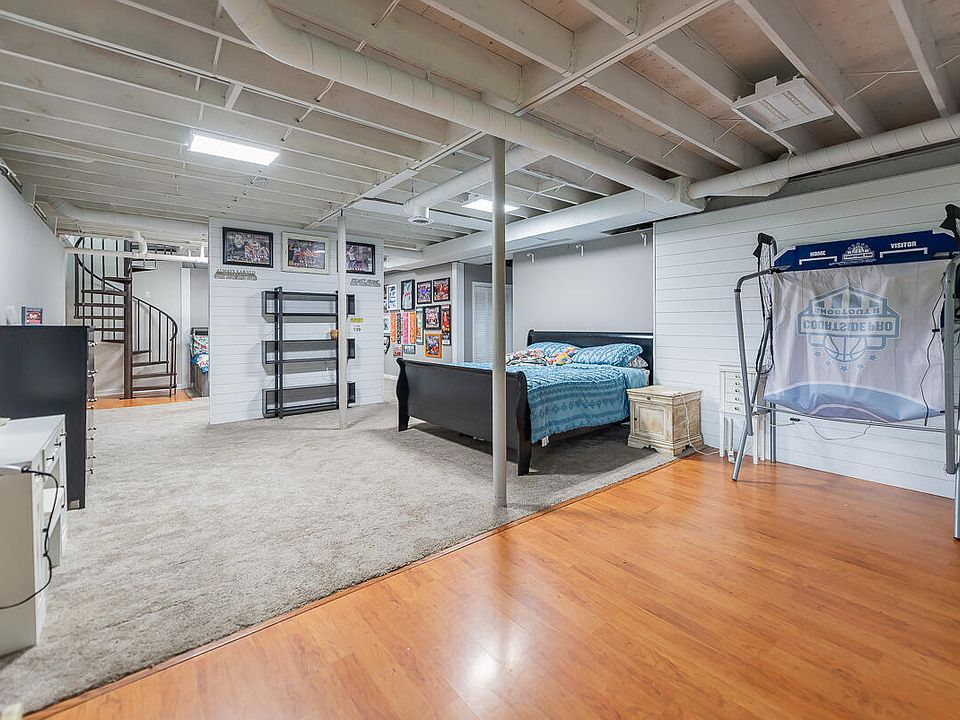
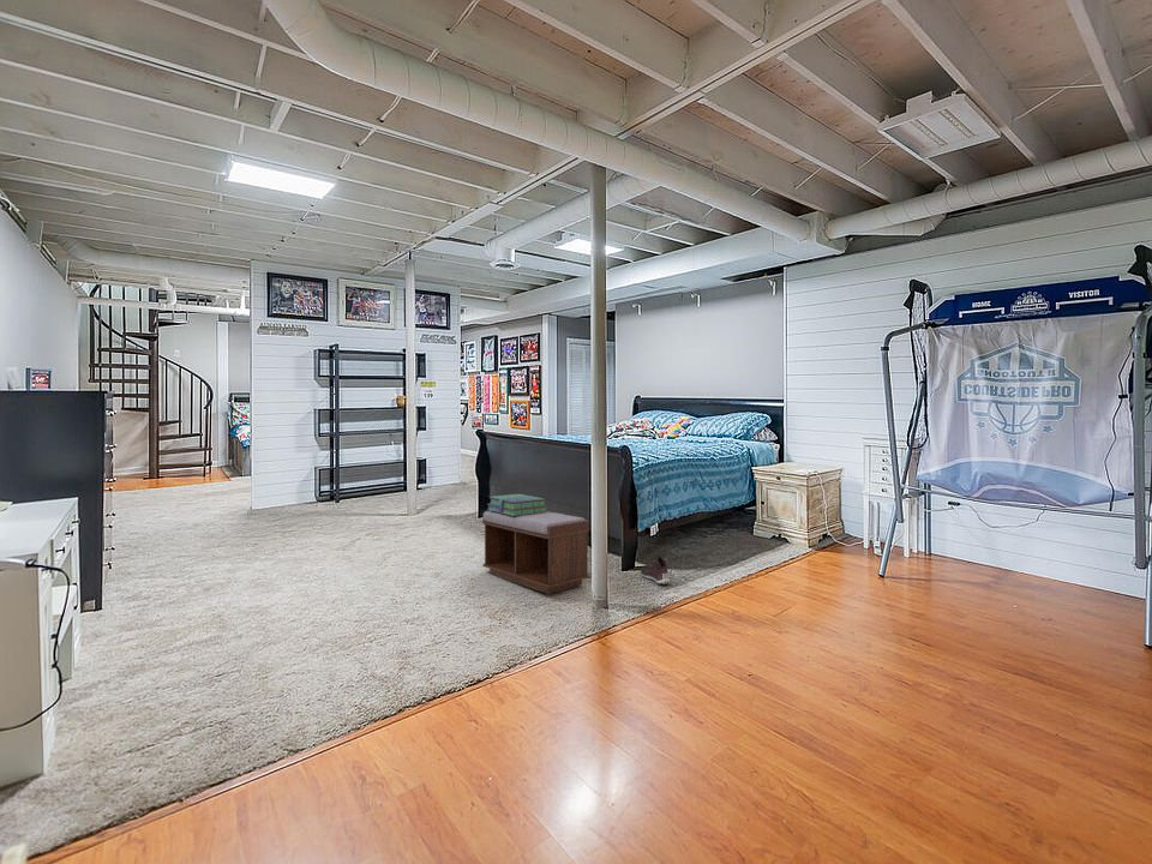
+ bench [481,510,590,595]
+ sneaker [640,554,671,586]
+ stack of books [486,493,548,516]
